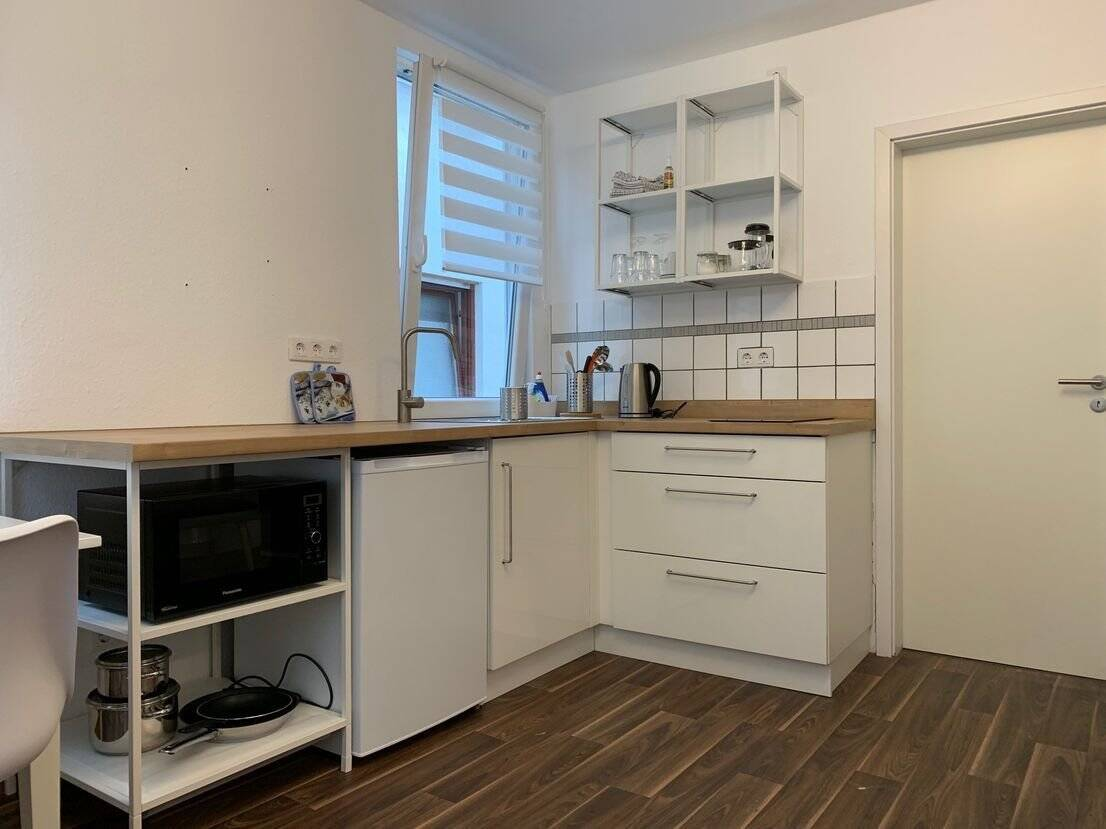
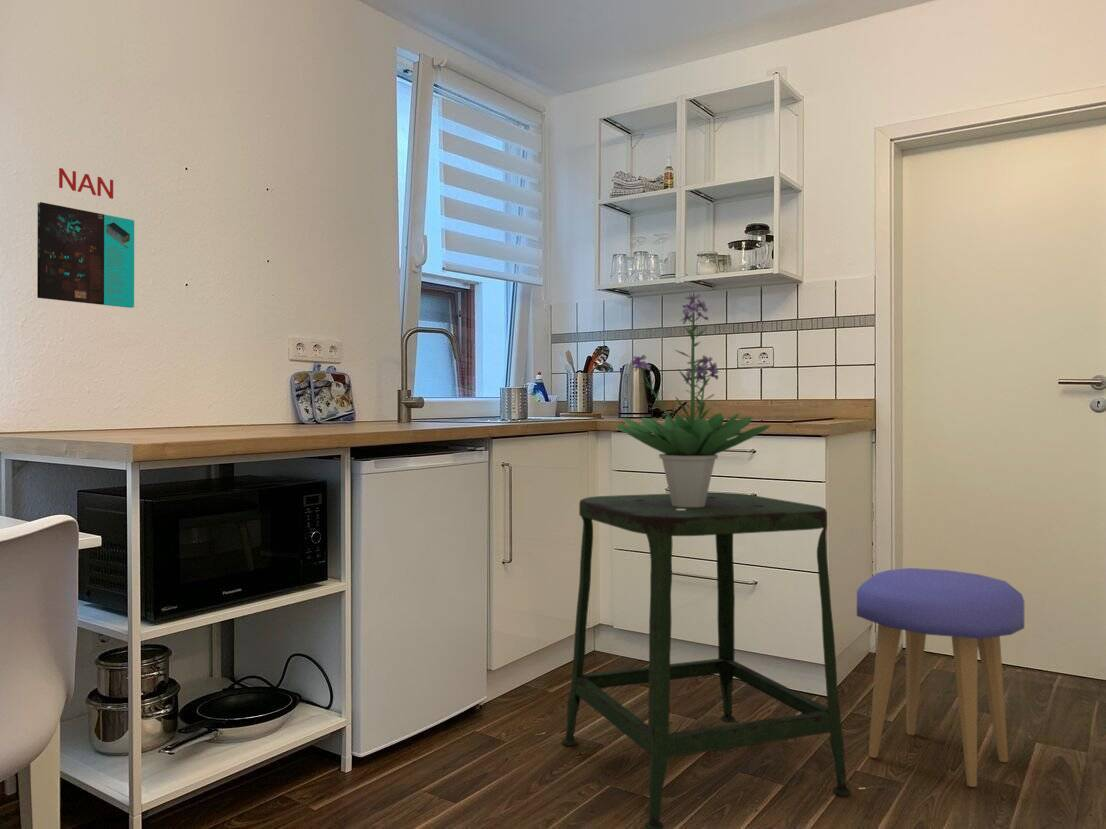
+ potted plant [614,293,773,507]
+ calendar [36,167,135,309]
+ stool [561,492,852,829]
+ stool [856,567,1025,788]
